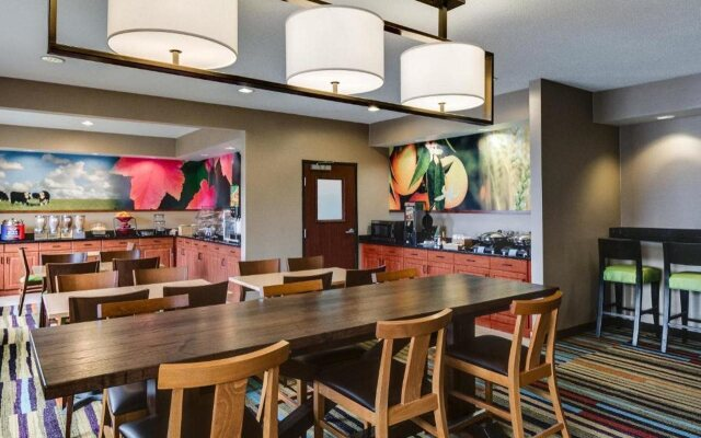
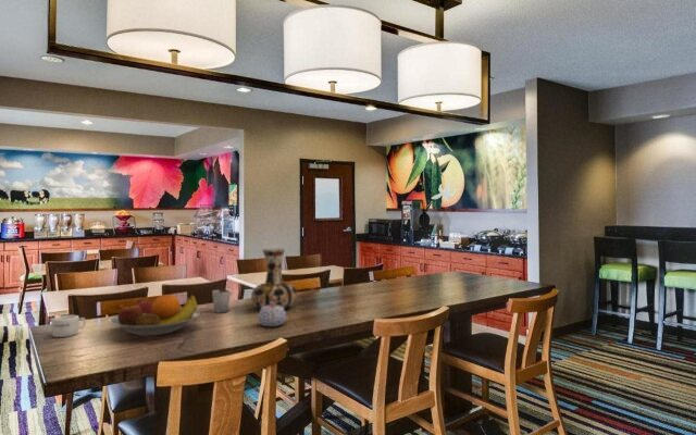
+ cup [211,288,232,314]
+ mug [50,314,87,338]
+ fruit bowl [108,294,201,337]
+ vase [250,248,298,310]
+ teapot [257,302,288,327]
